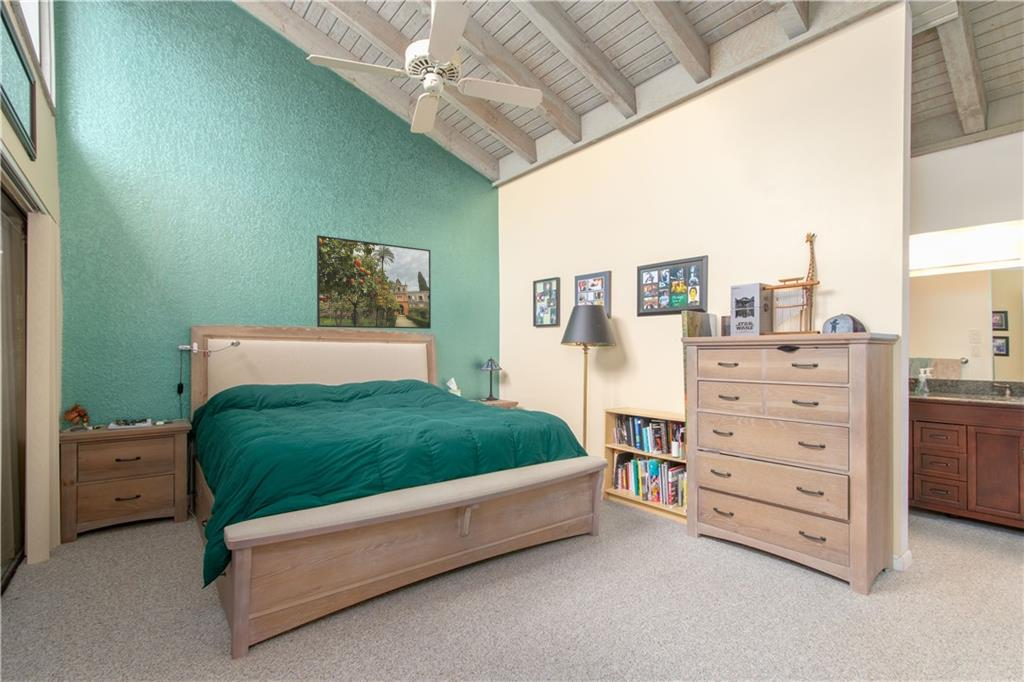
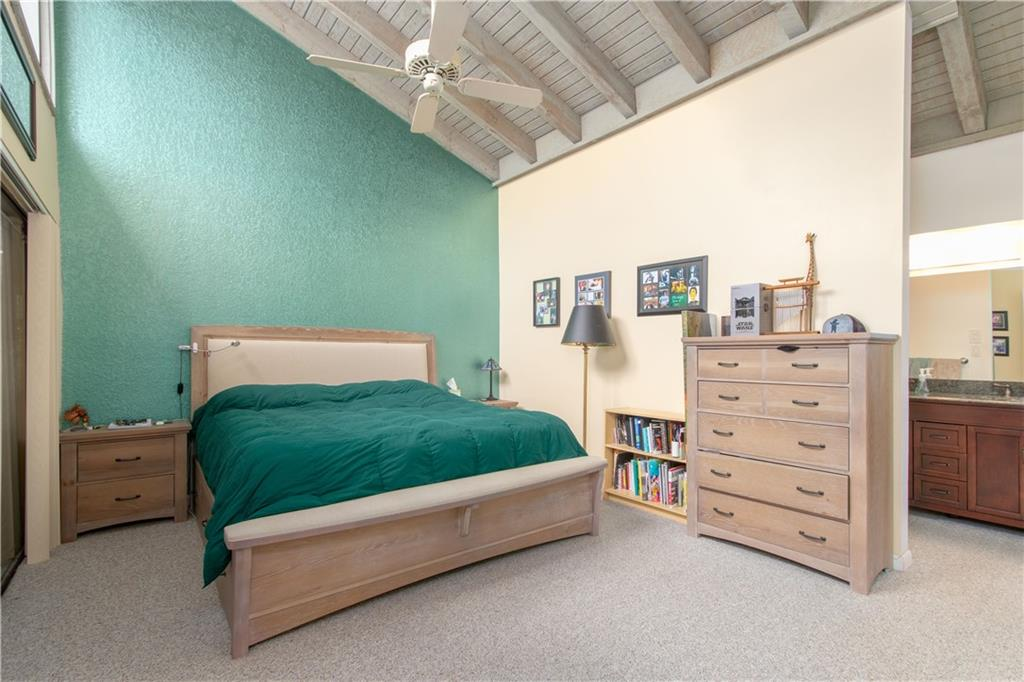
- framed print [316,234,432,330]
